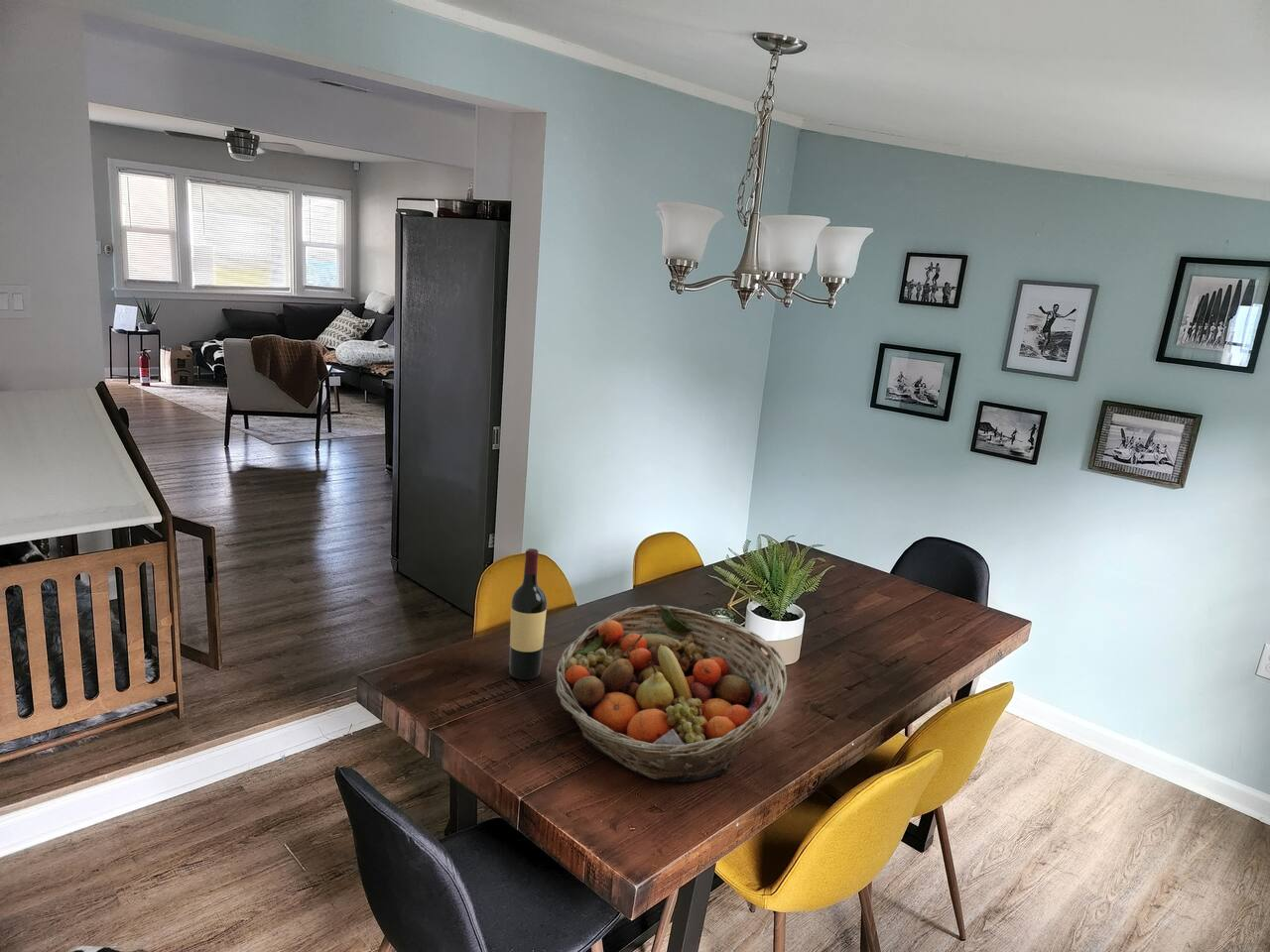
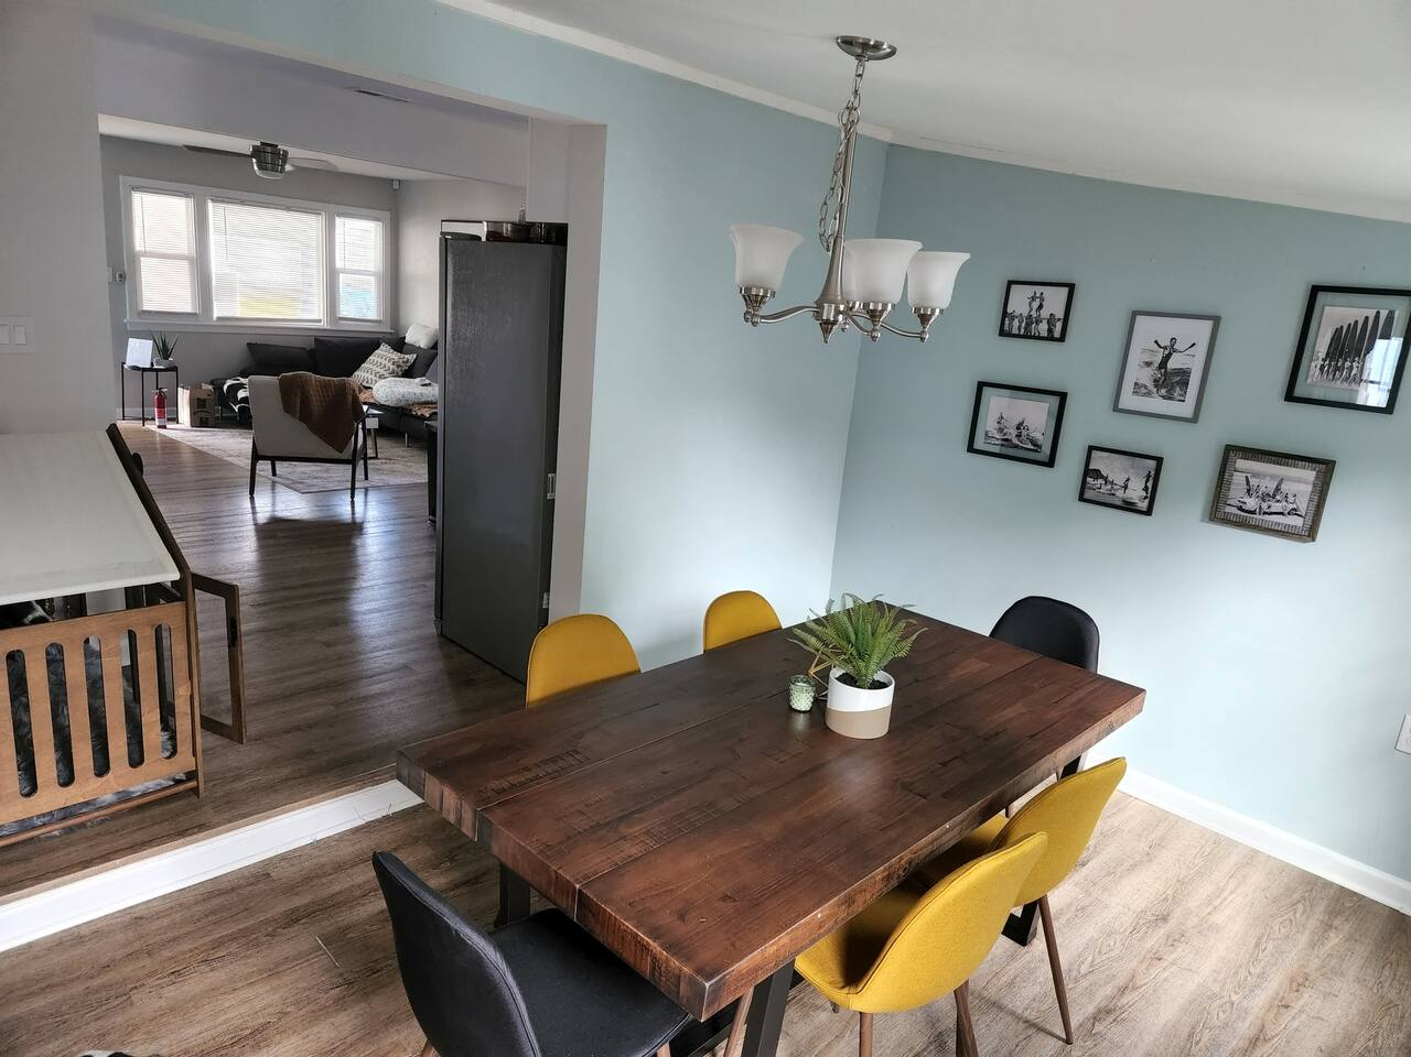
- wine bottle [508,547,548,680]
- fruit basket [555,604,788,782]
